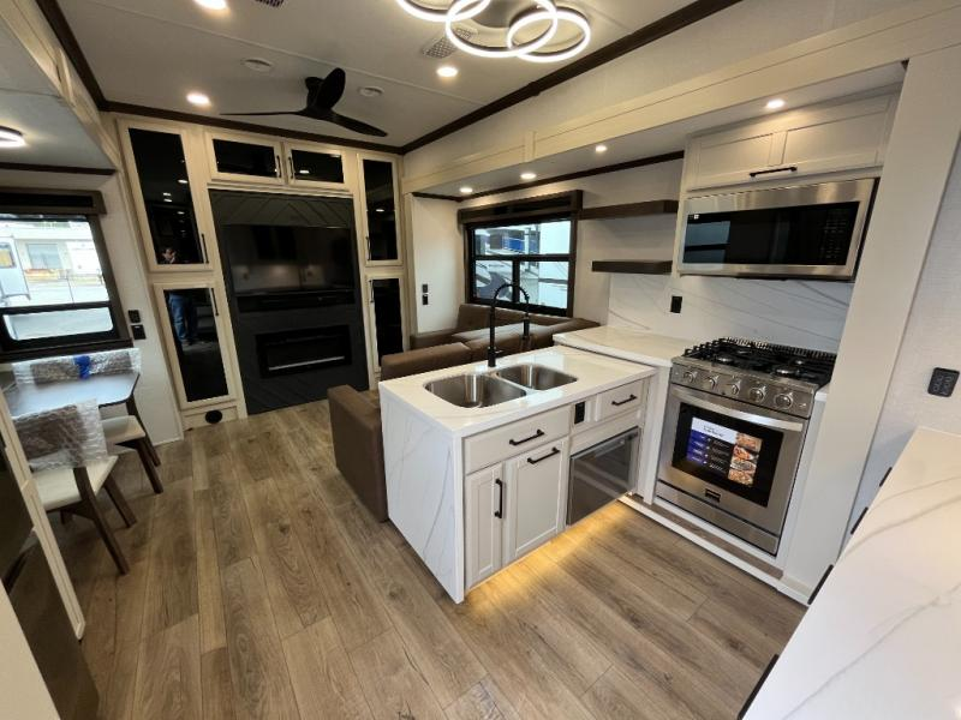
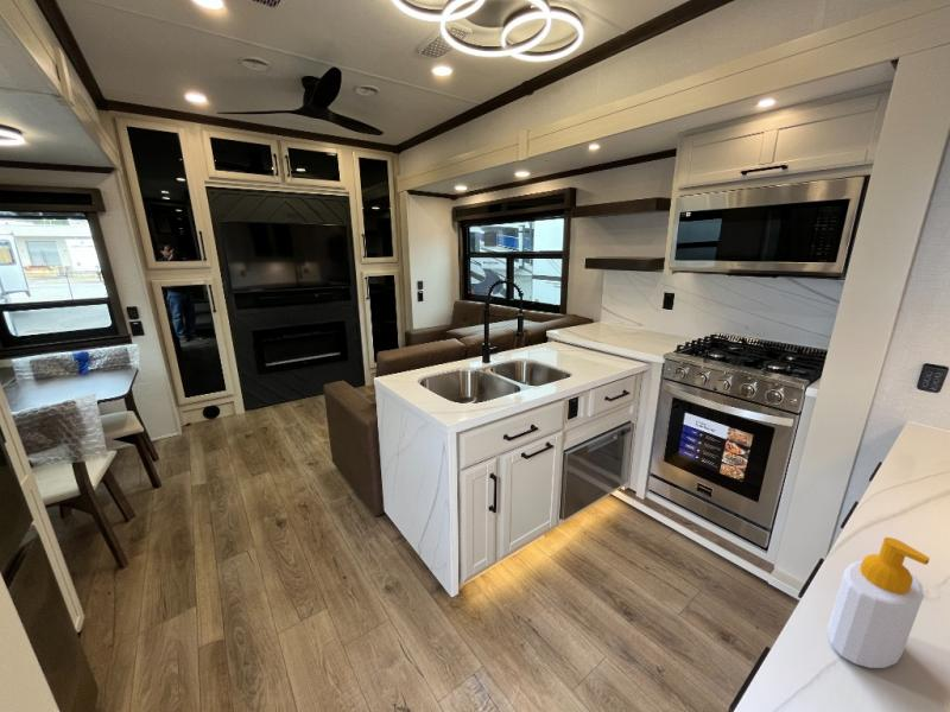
+ soap bottle [826,536,931,669]
